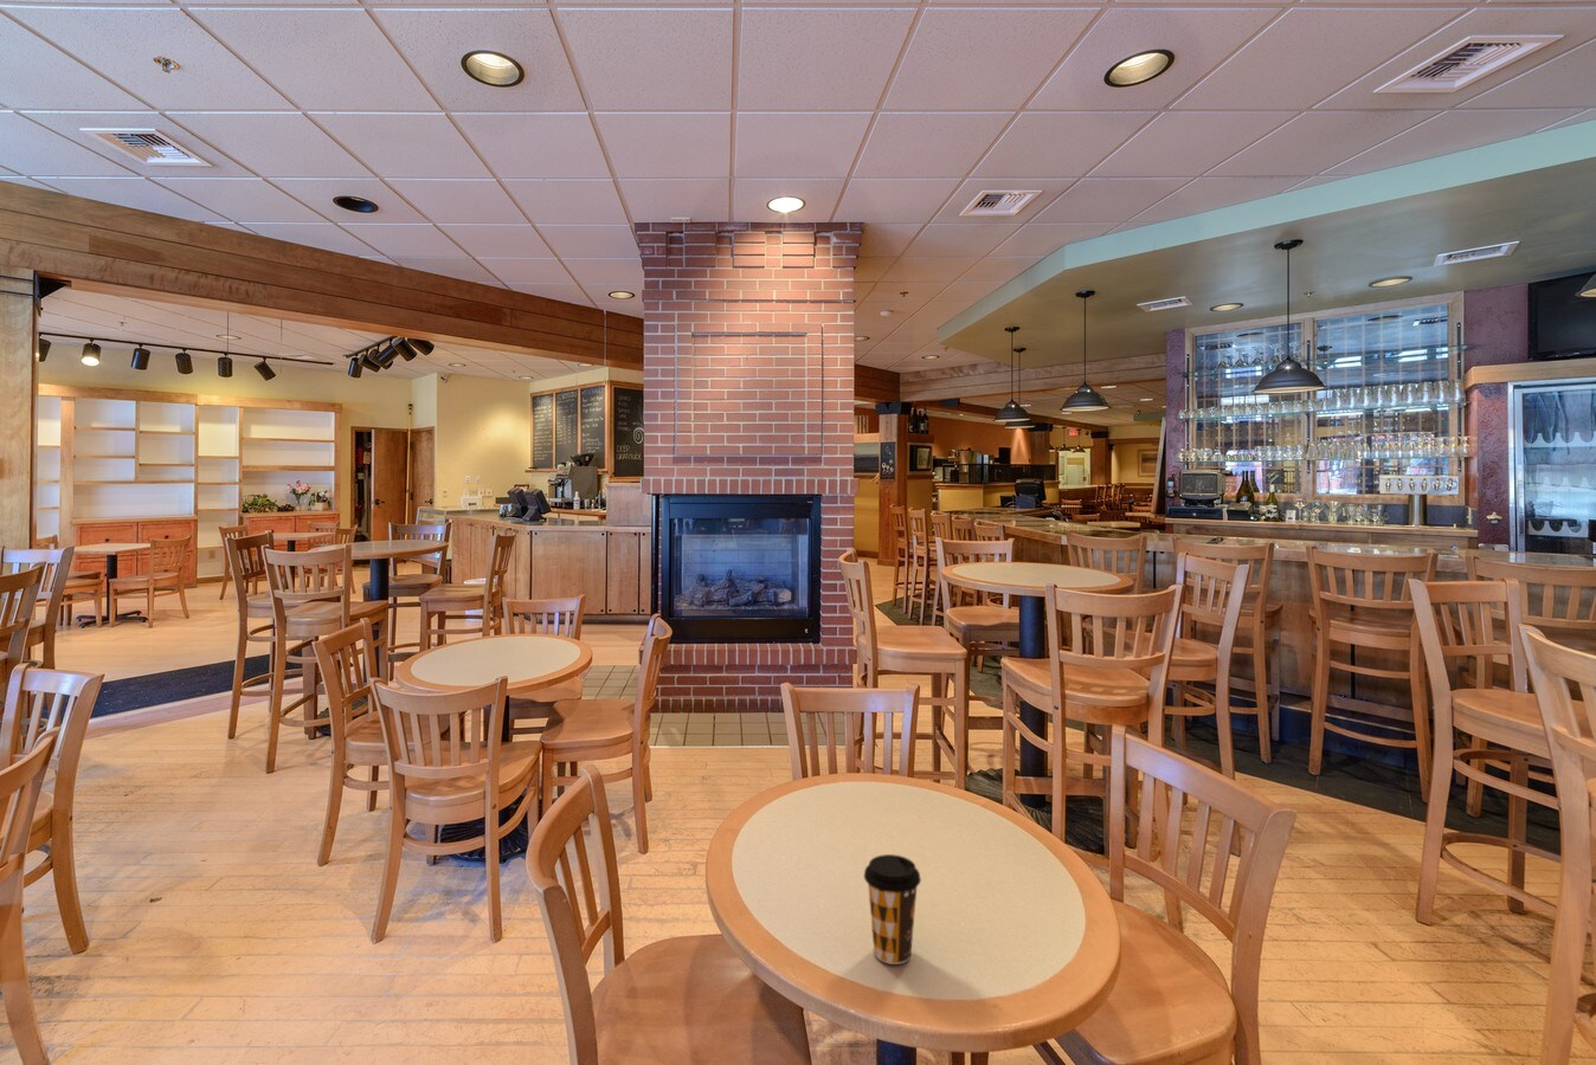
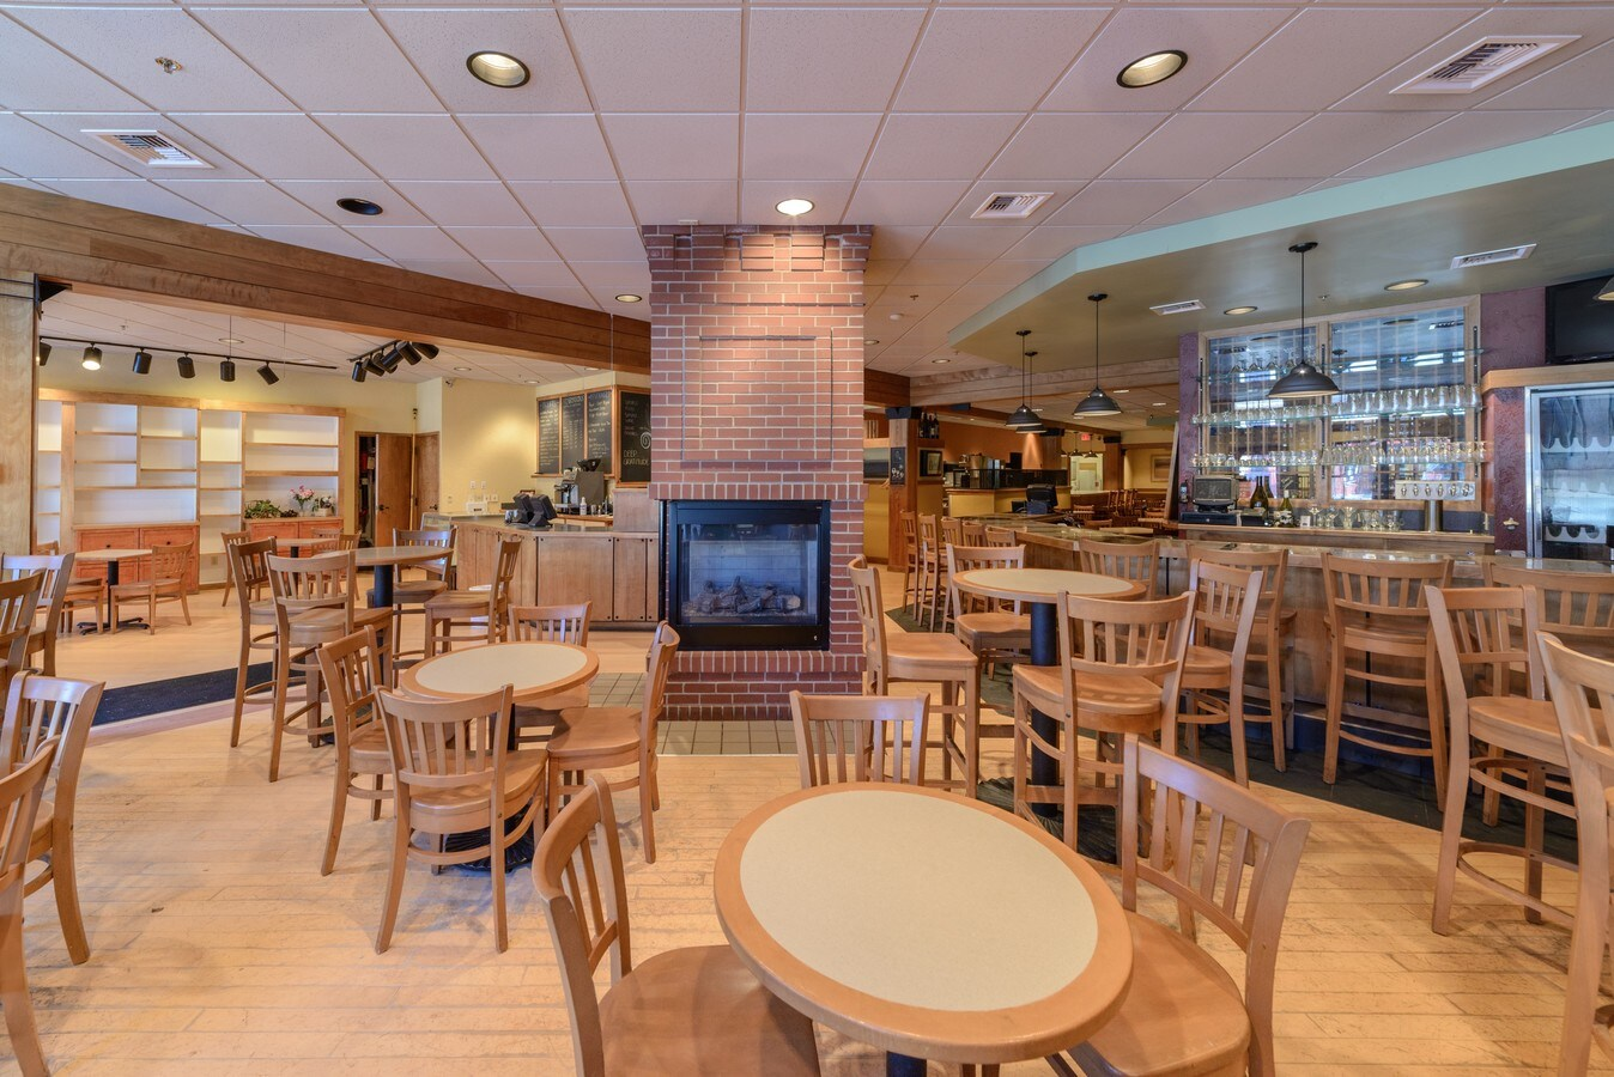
- coffee cup [863,853,923,965]
